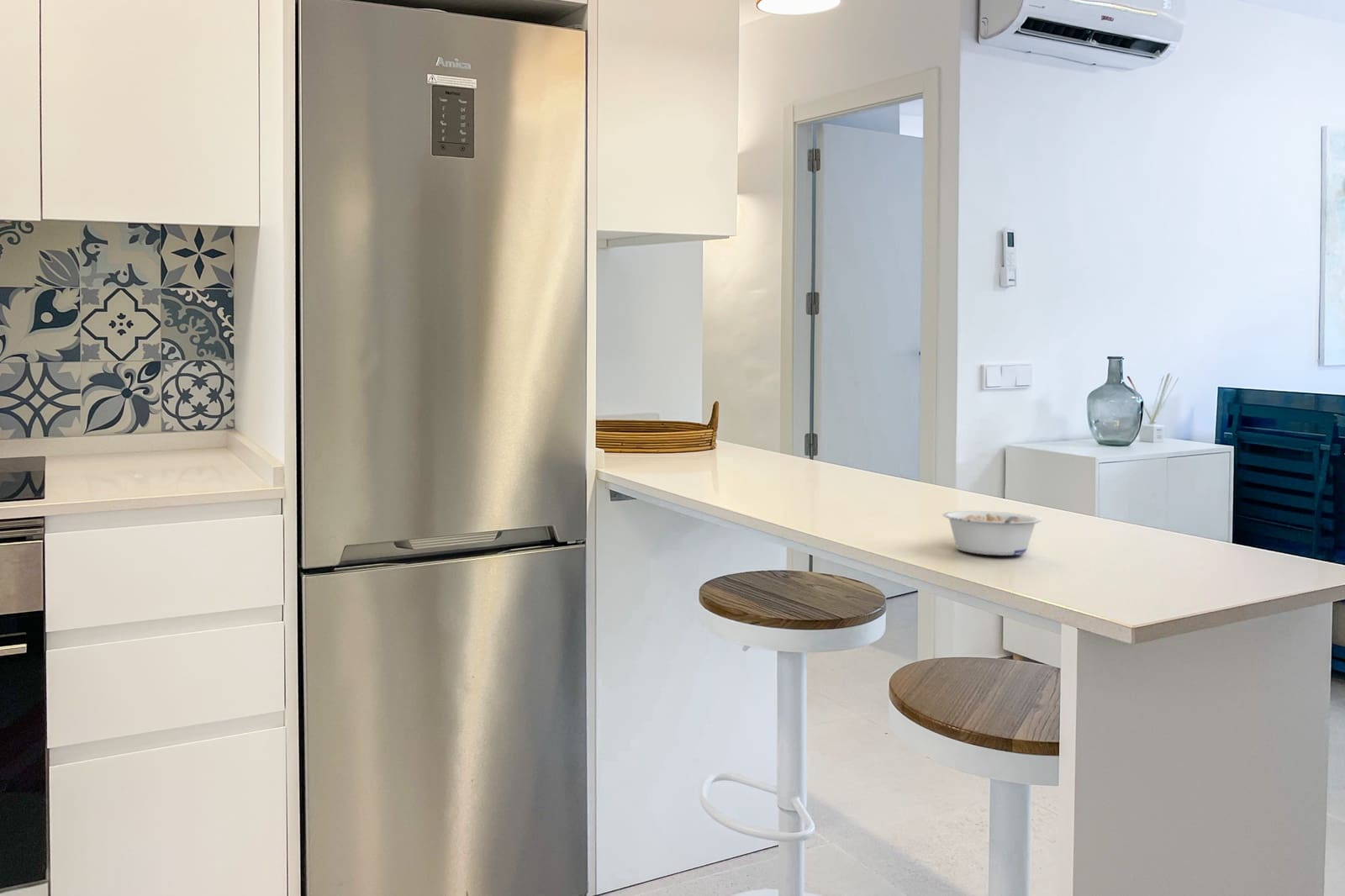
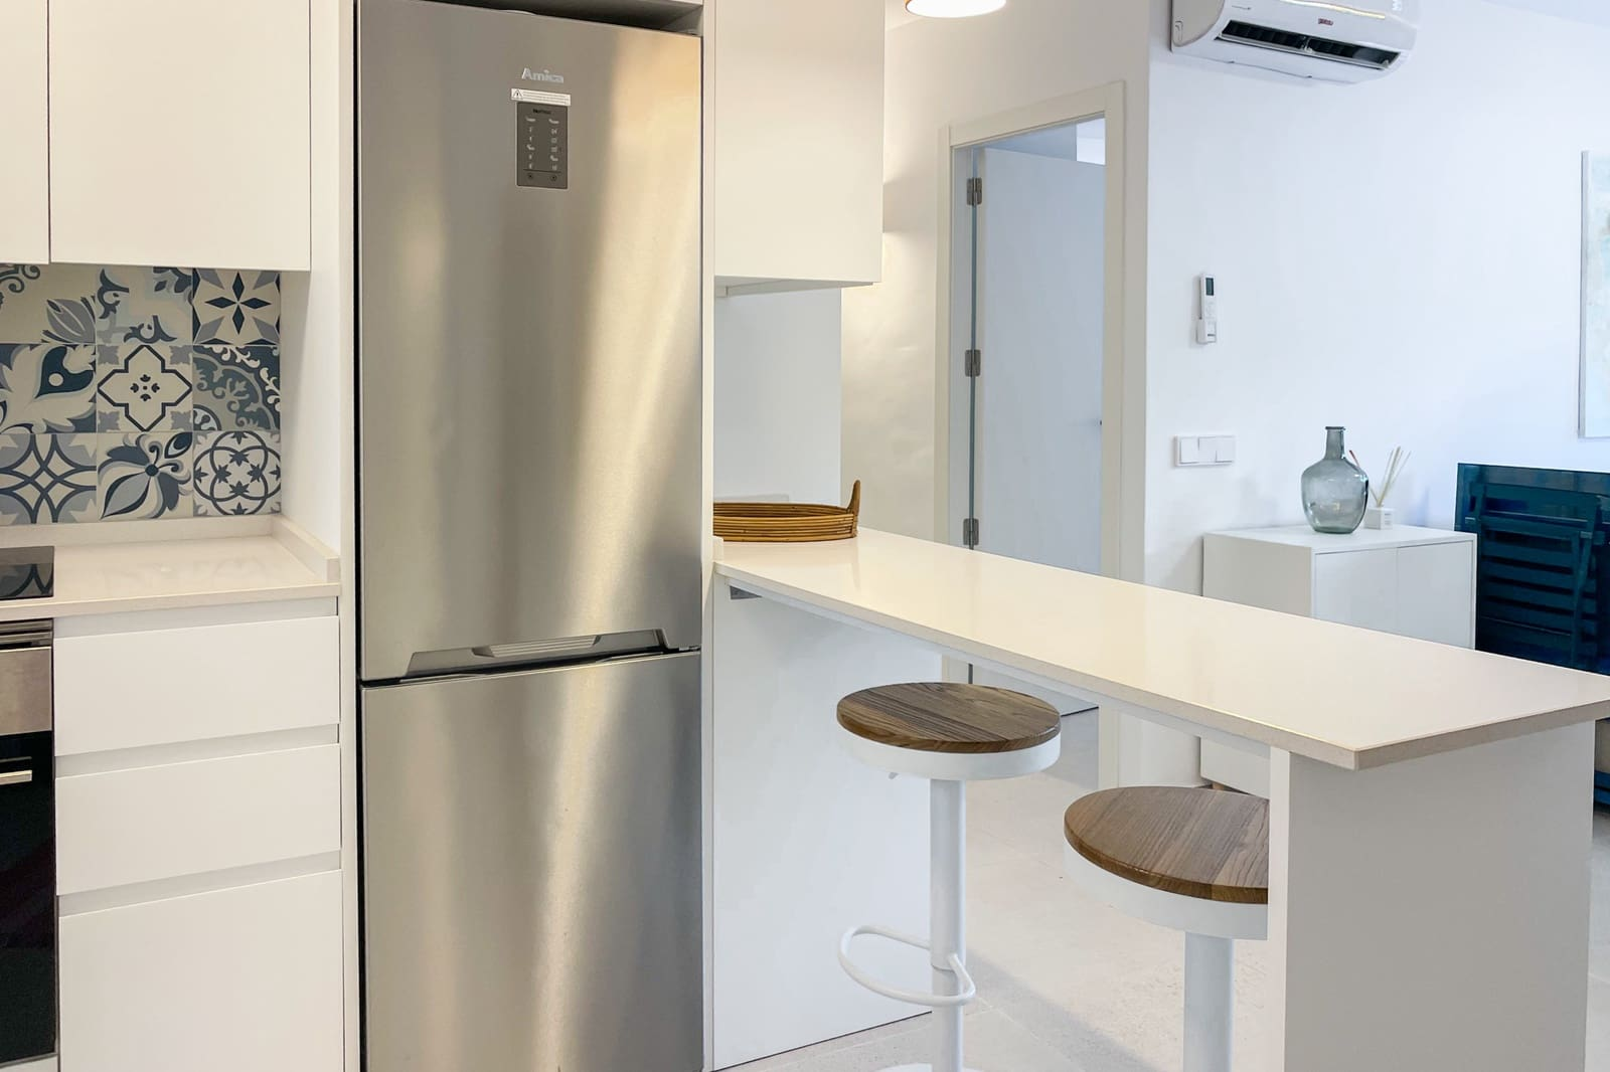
- legume [942,510,1043,556]
